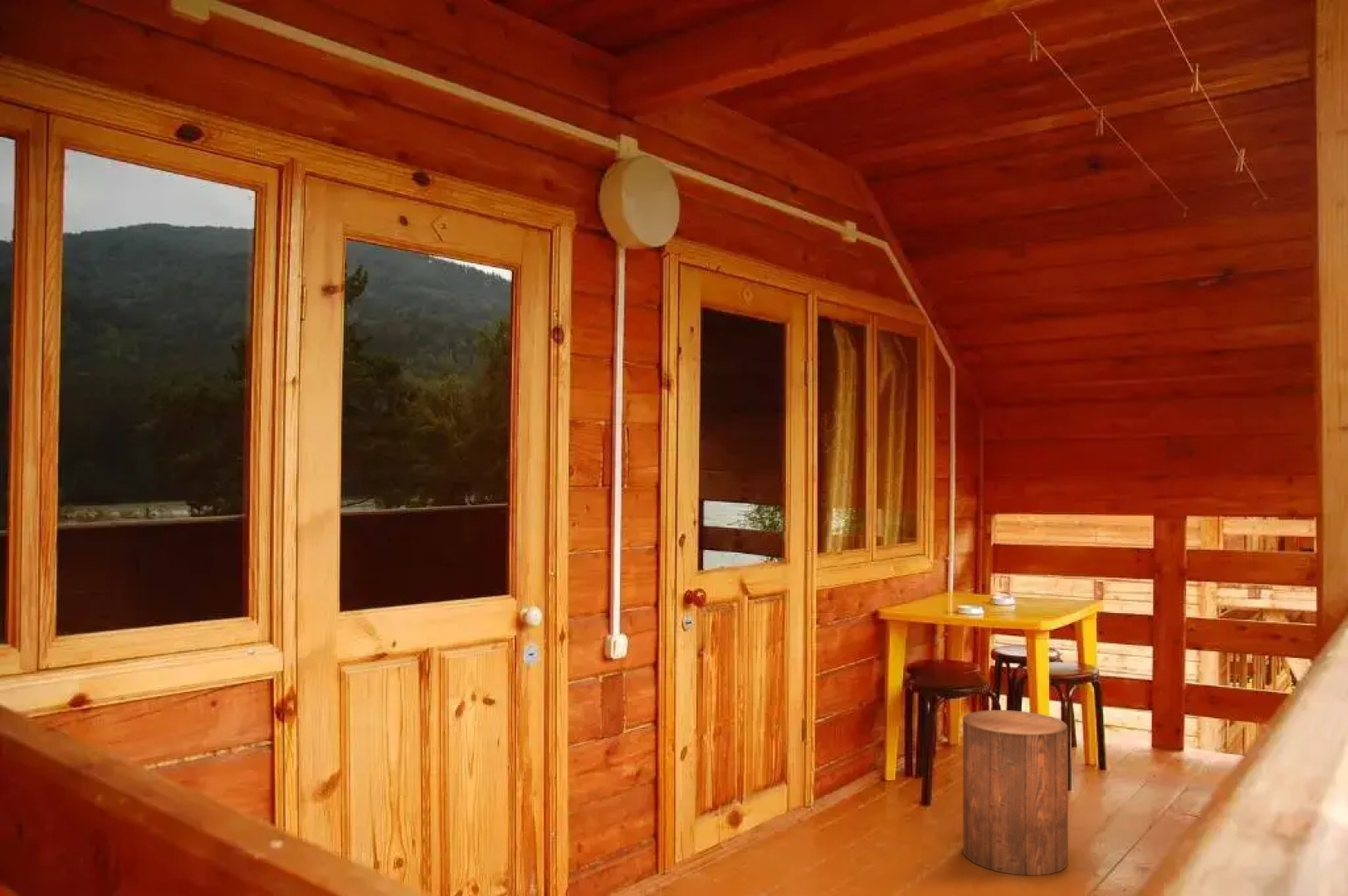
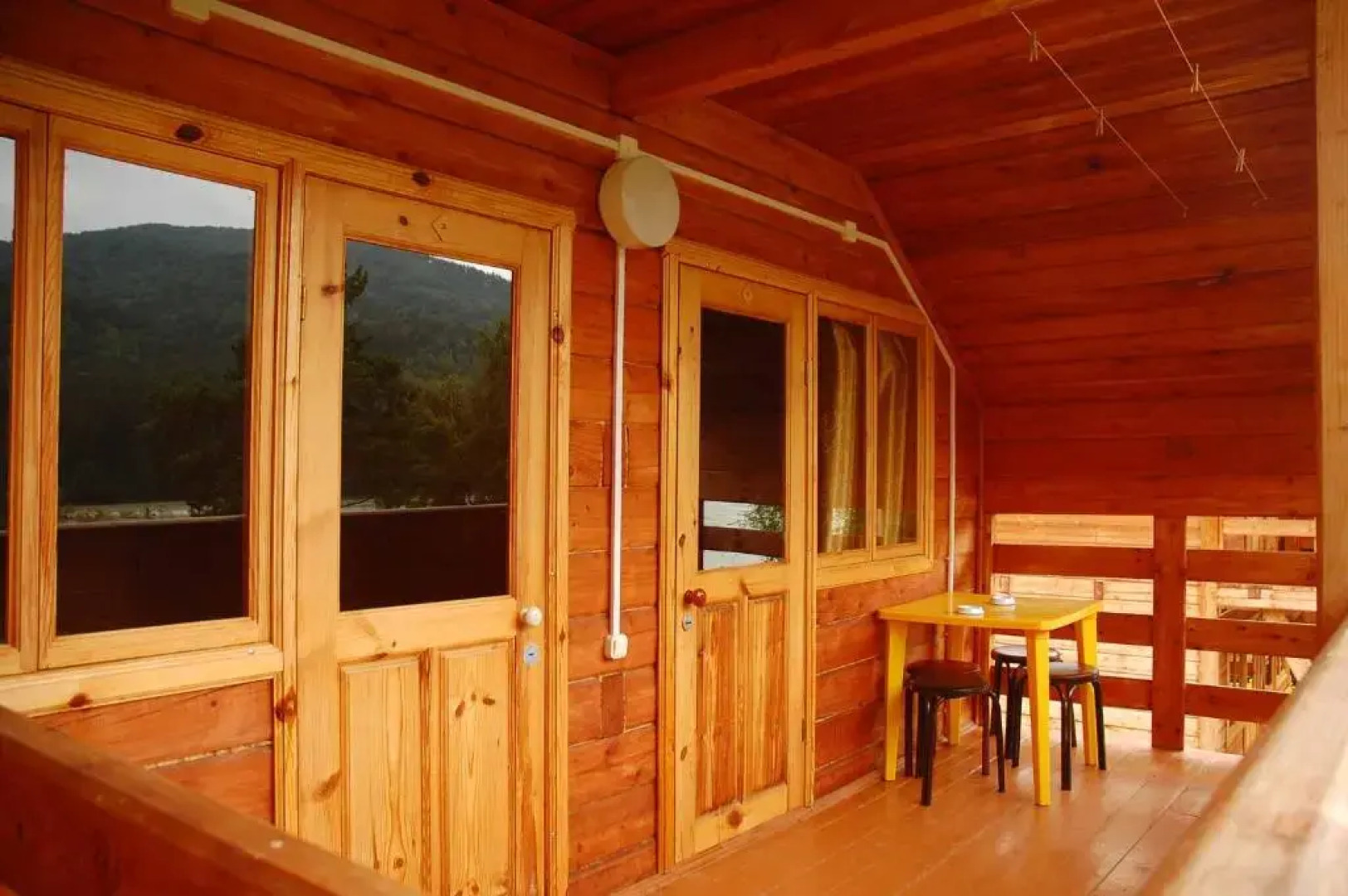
- stool [962,709,1069,876]
